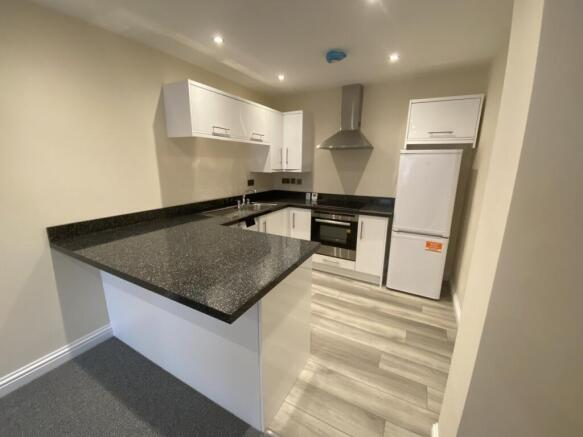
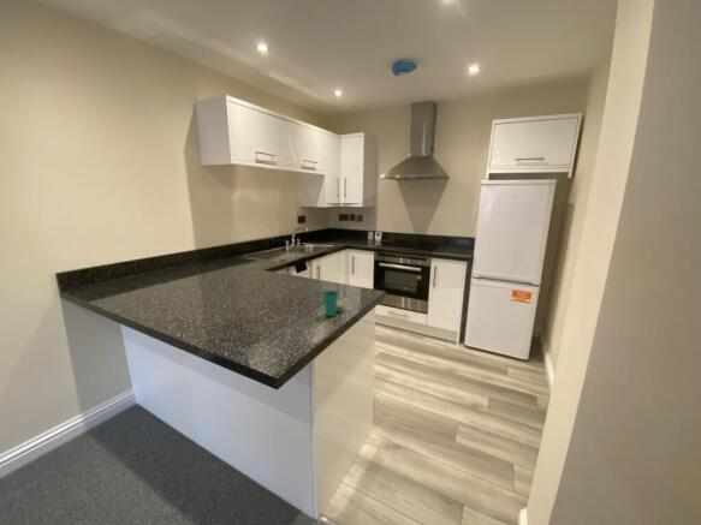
+ cup [322,290,345,317]
